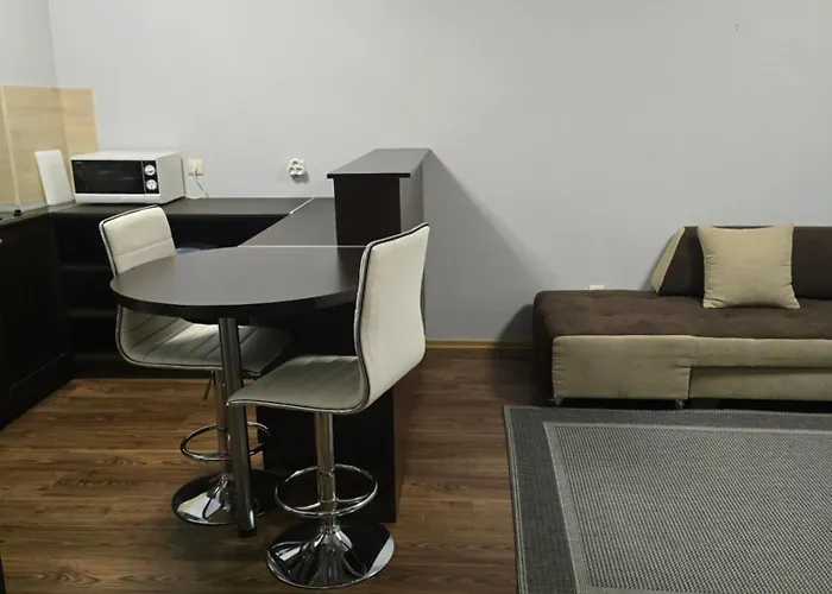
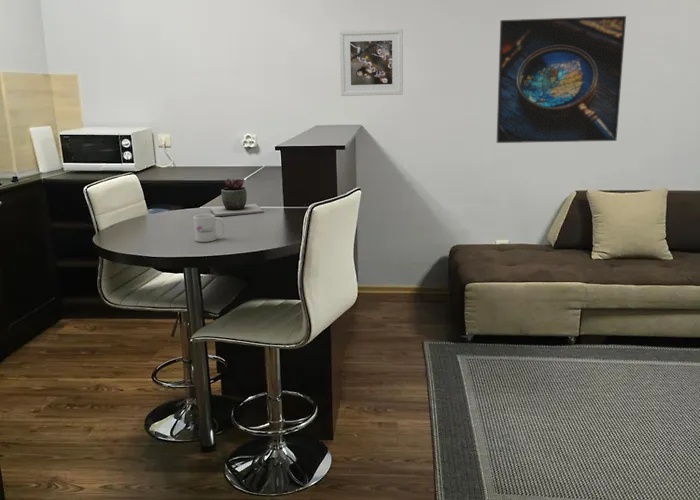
+ succulent plant [209,178,265,217]
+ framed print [496,15,627,144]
+ mug [193,213,225,243]
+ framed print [338,28,404,97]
